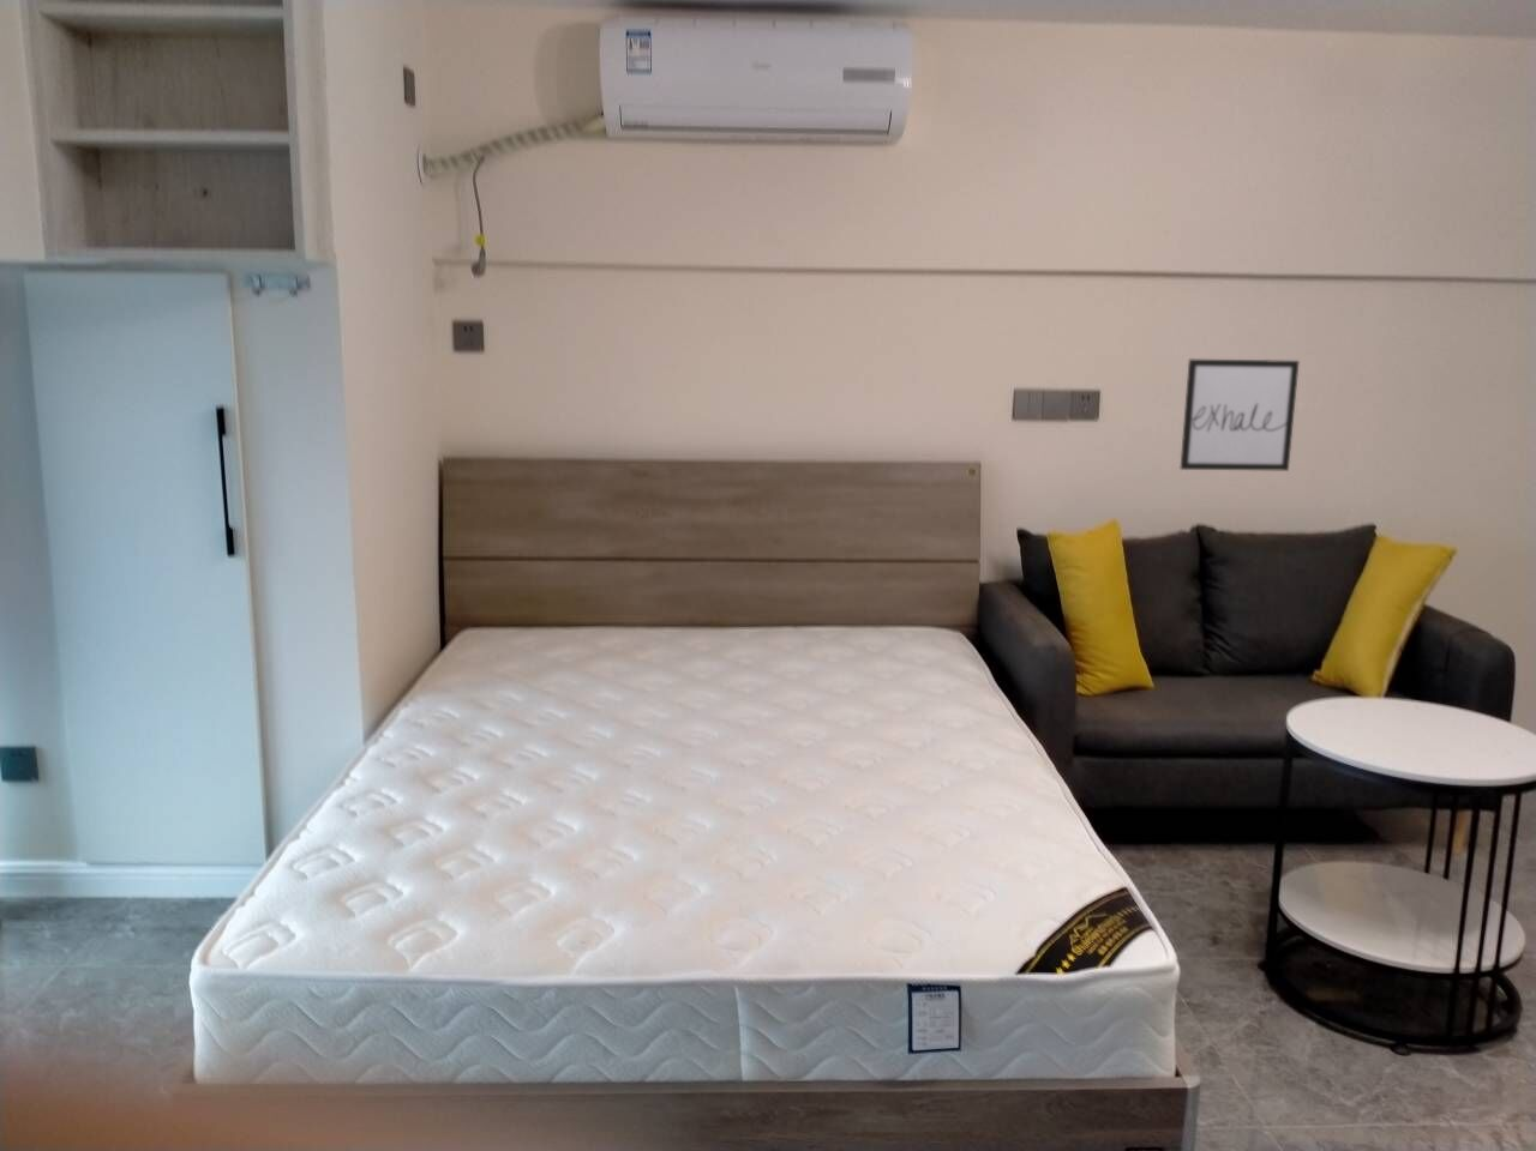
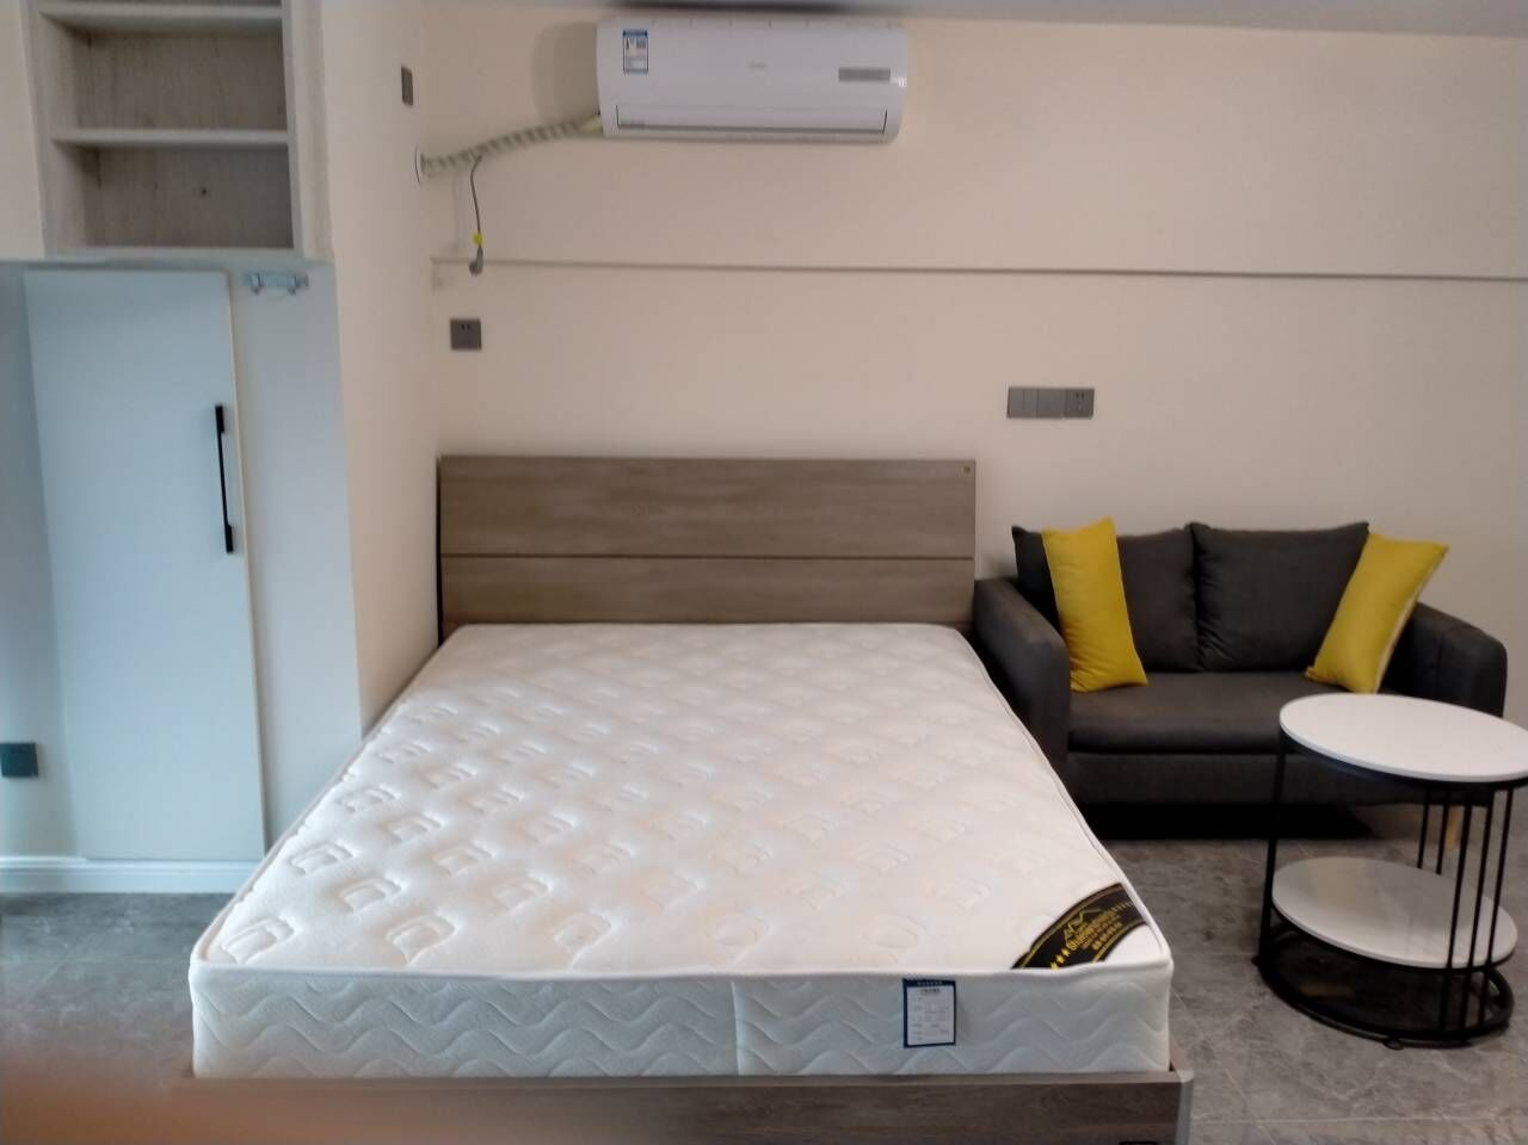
- wall art [1179,359,1301,473]
